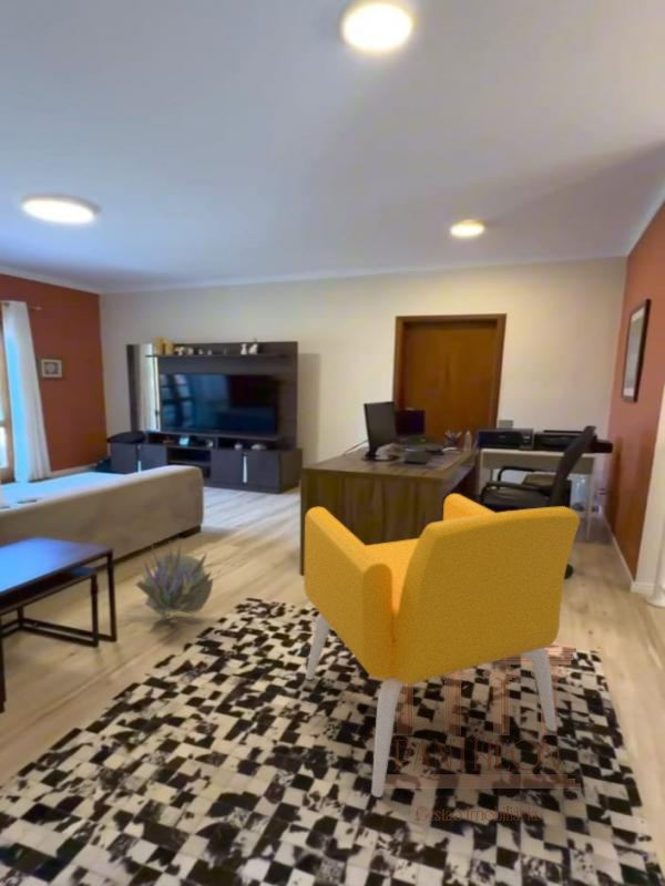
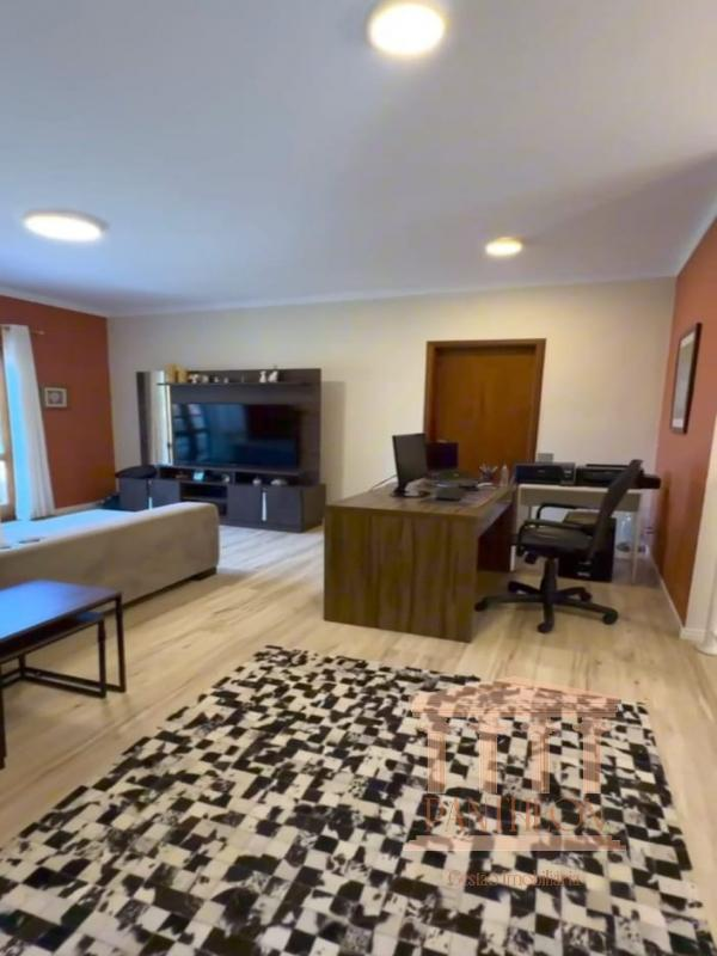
- armchair [303,493,581,799]
- decorative plant [130,533,222,649]
